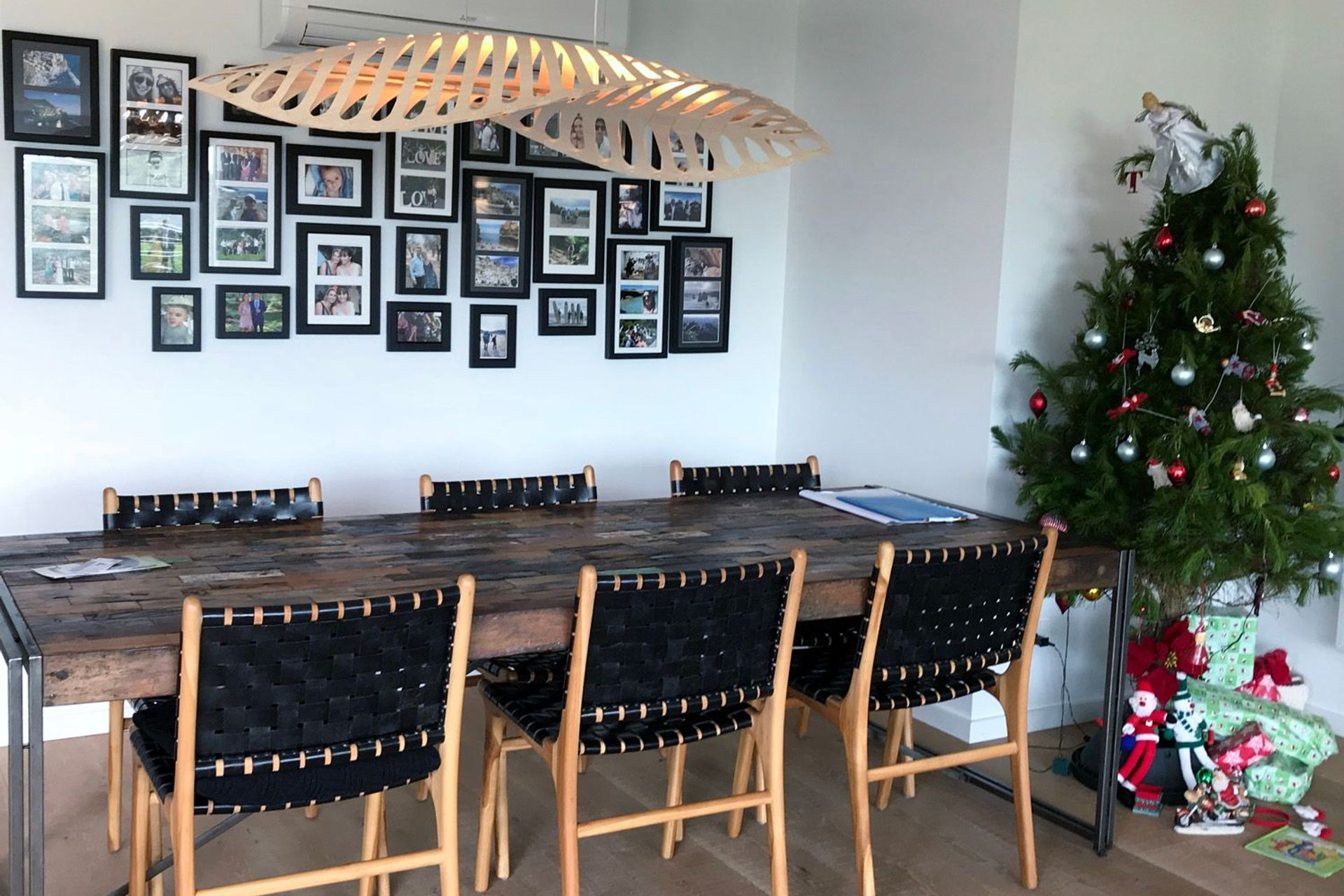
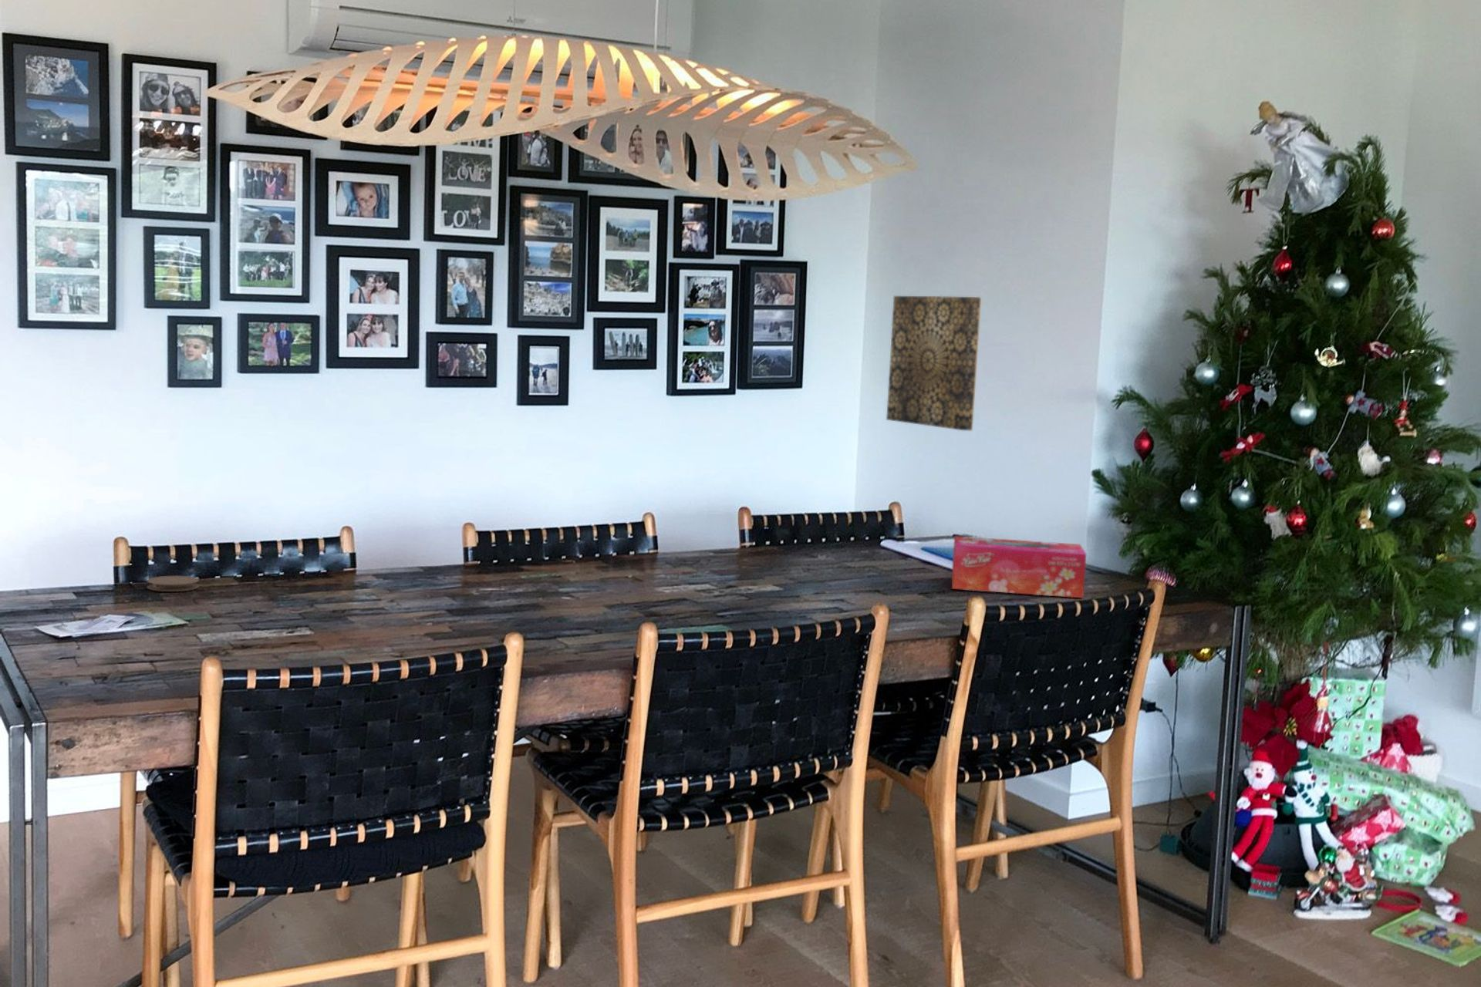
+ tissue box [951,535,1087,598]
+ wall art [886,295,982,431]
+ coaster [145,575,199,593]
